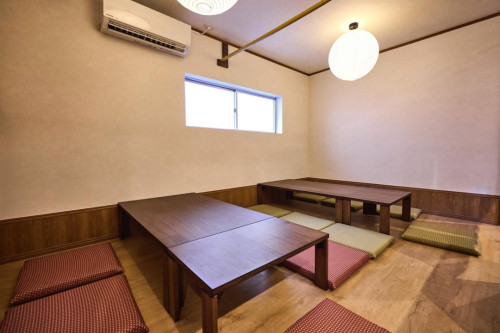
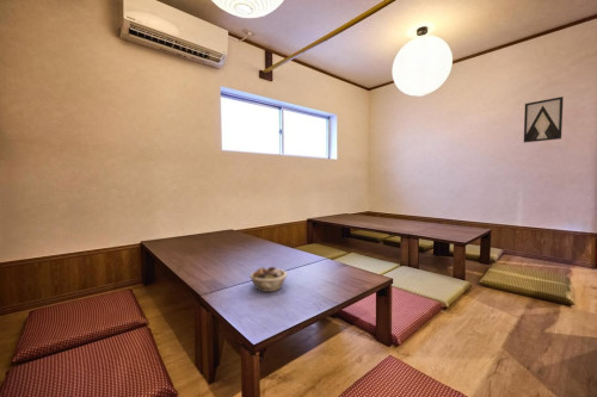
+ succulent planter [248,266,289,293]
+ wall art [523,95,565,144]
